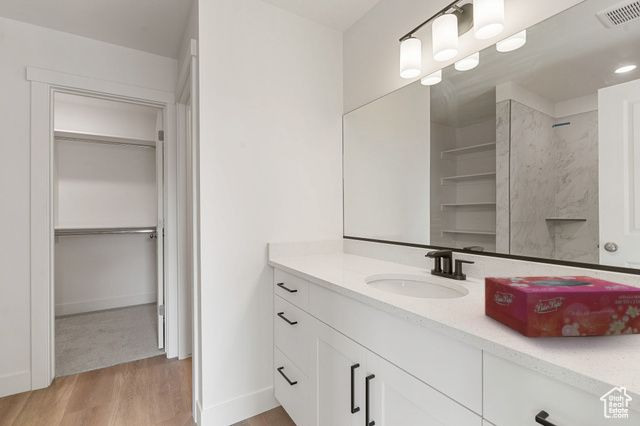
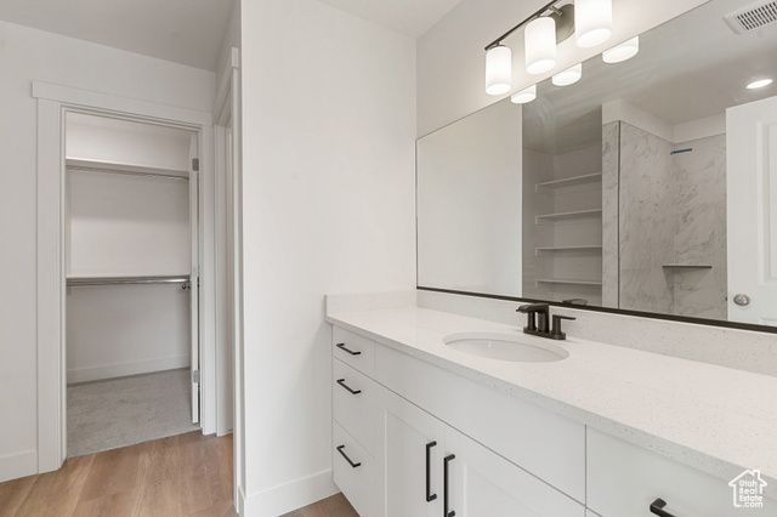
- tissue box [484,275,640,338]
